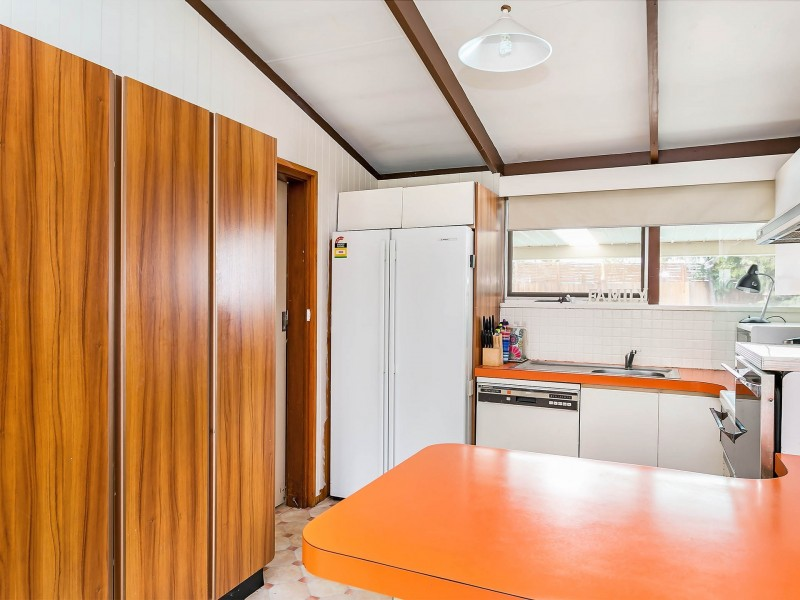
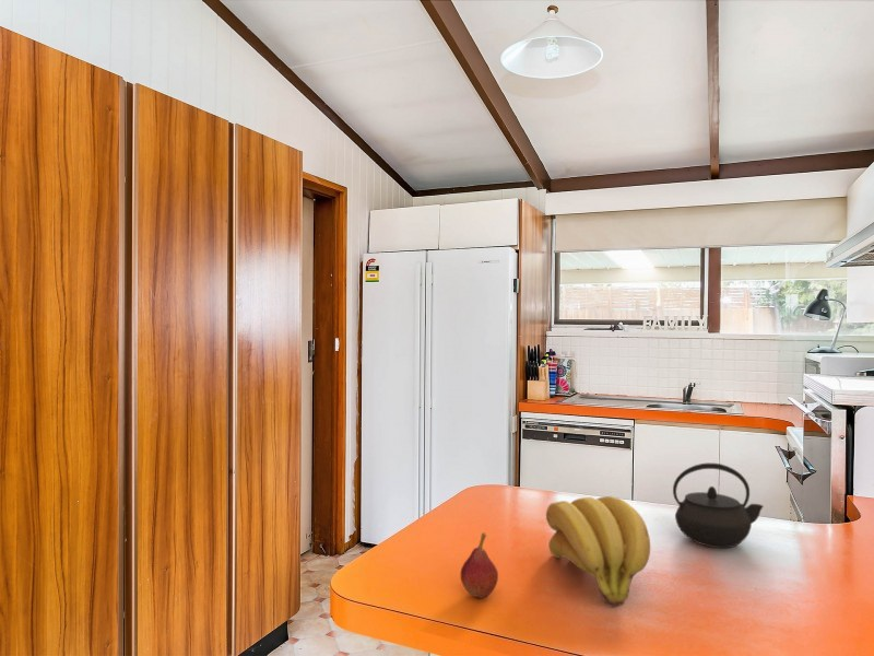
+ fruit [460,531,499,599]
+ kettle [672,462,765,549]
+ banana bunch [545,495,651,608]
